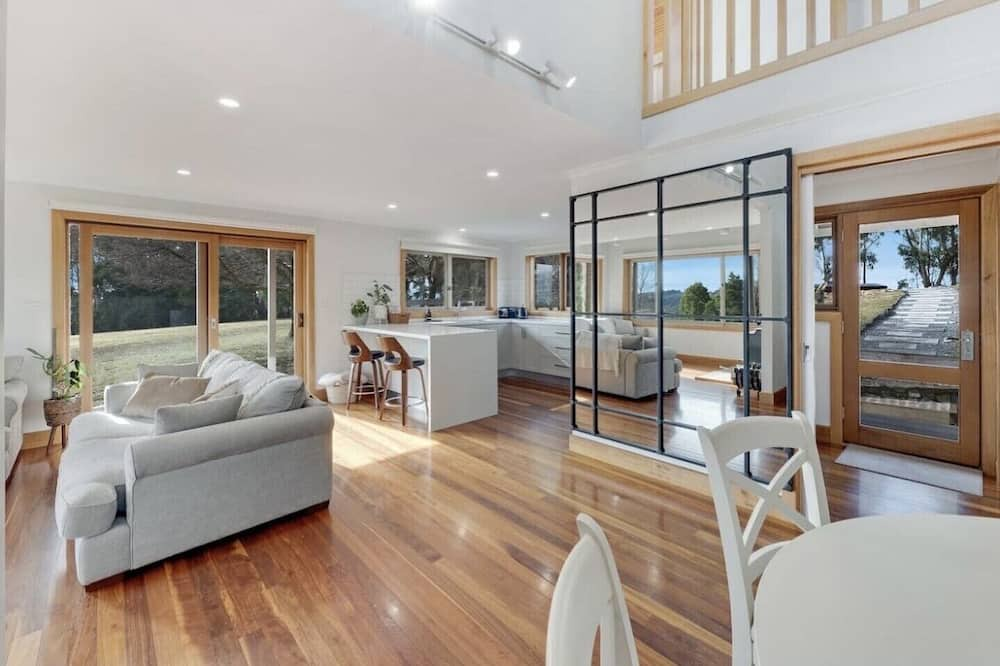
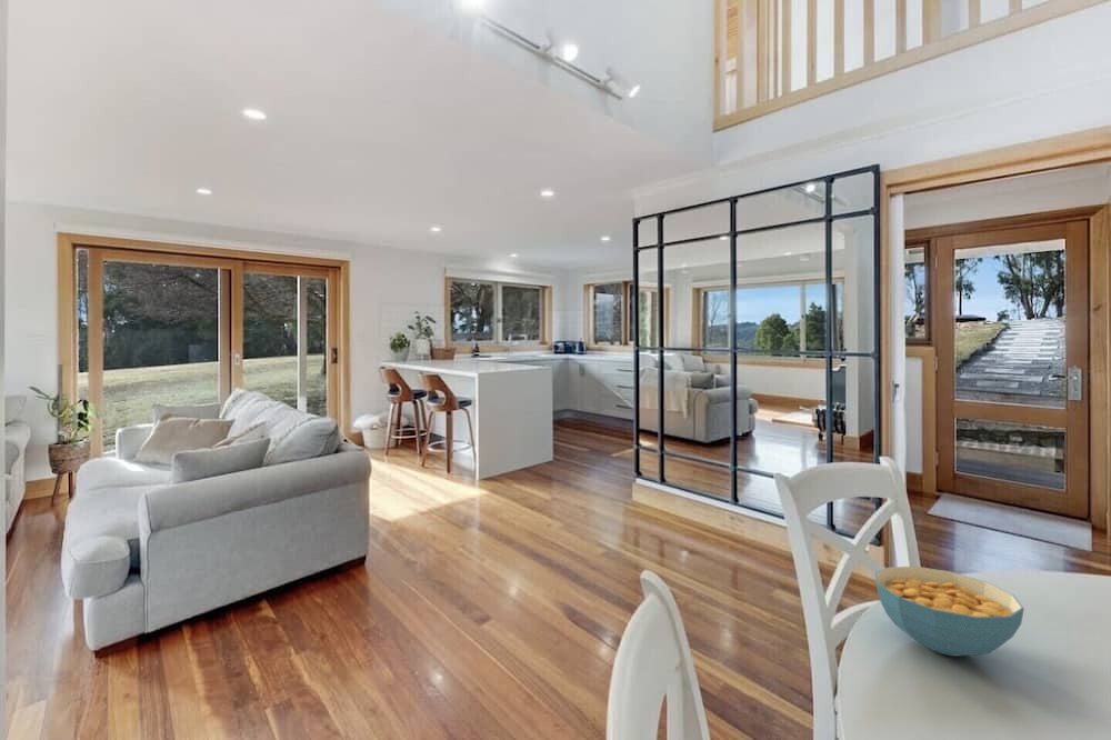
+ cereal bowl [874,566,1025,658]
